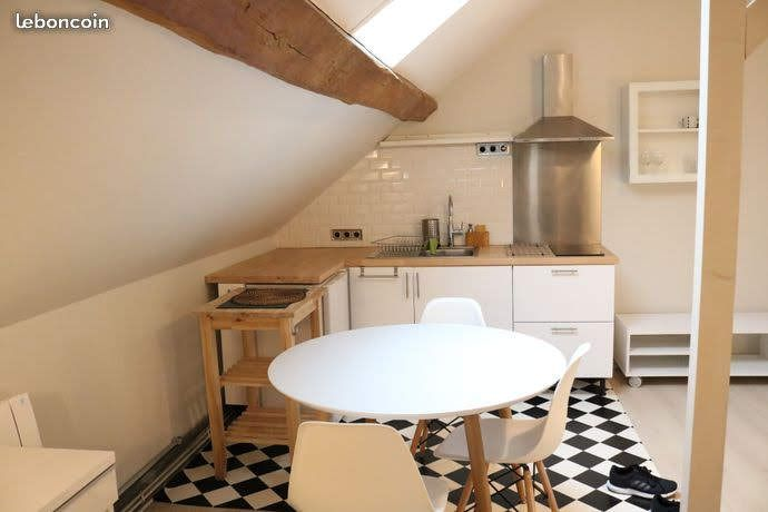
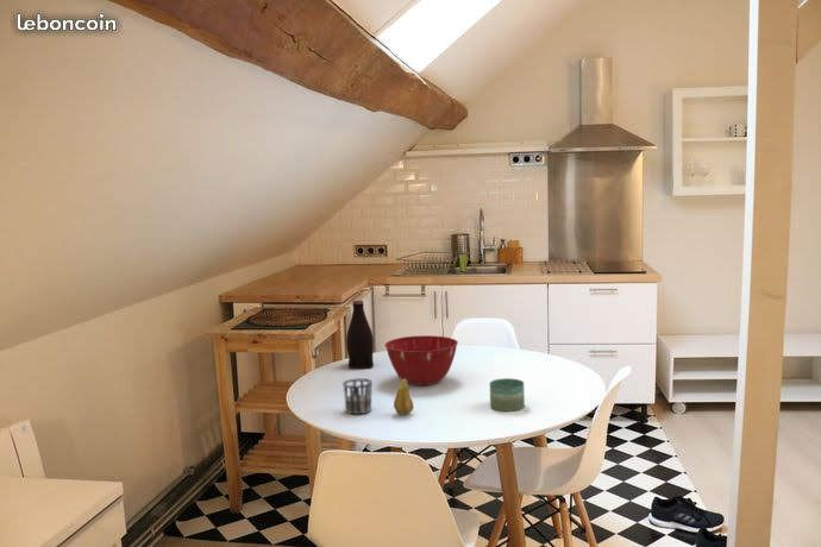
+ fruit [393,378,414,415]
+ bottle [345,298,375,370]
+ mixing bowl [383,334,459,386]
+ cup [341,377,372,415]
+ candle [489,377,526,411]
